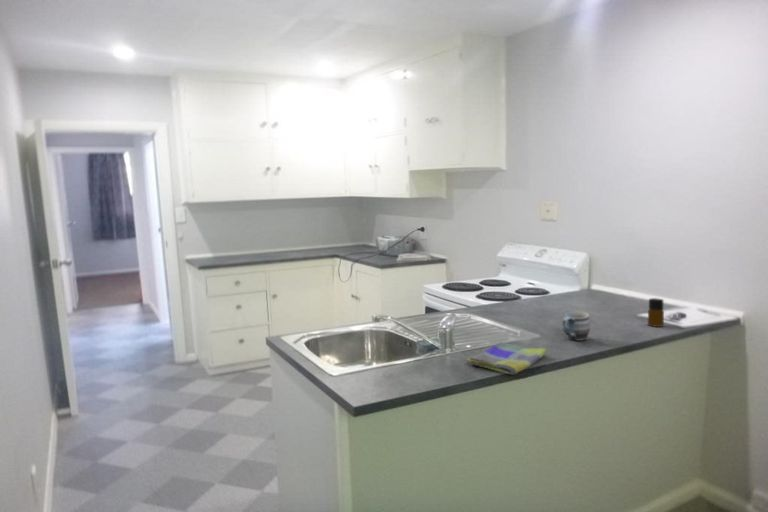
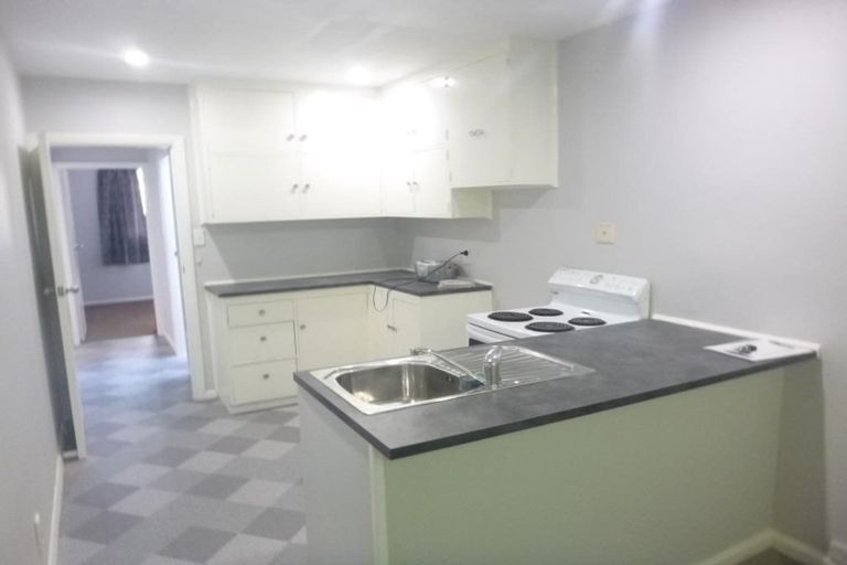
- dish towel [465,341,548,375]
- mug [561,310,591,342]
- bottle [647,297,665,328]
